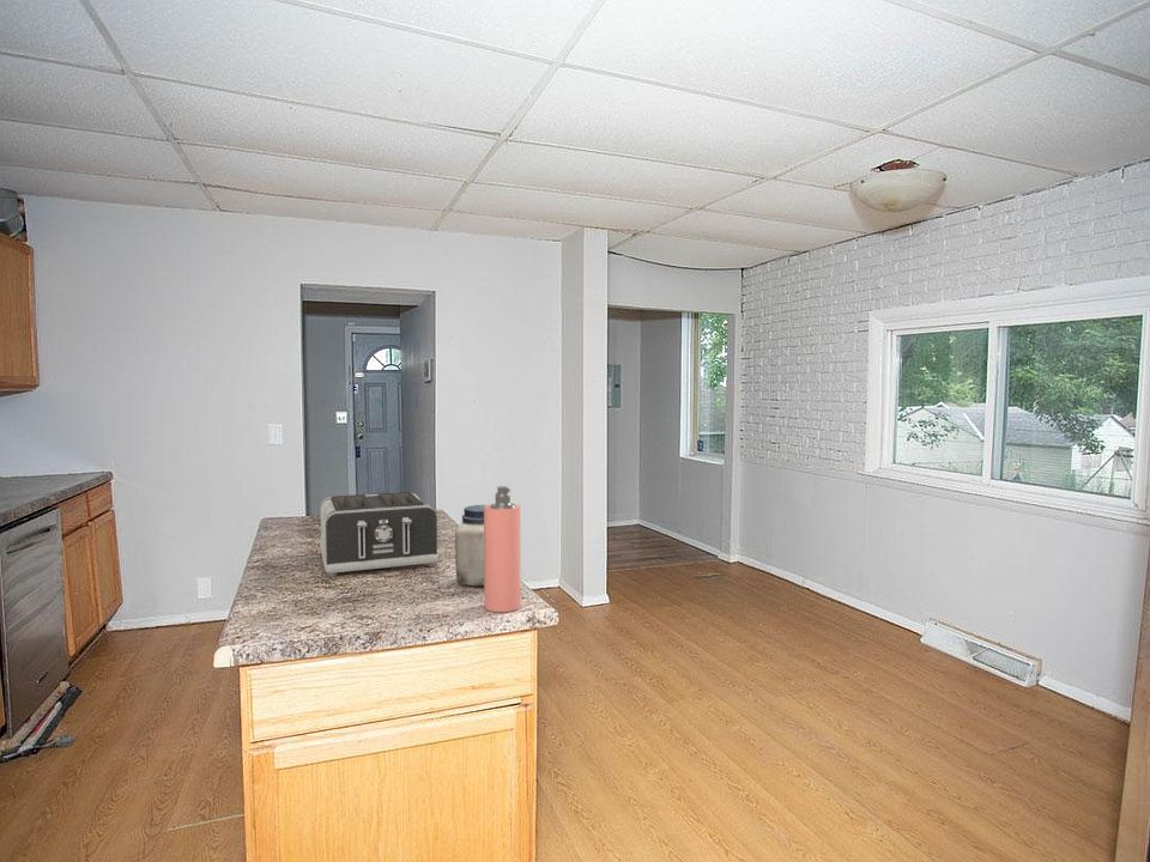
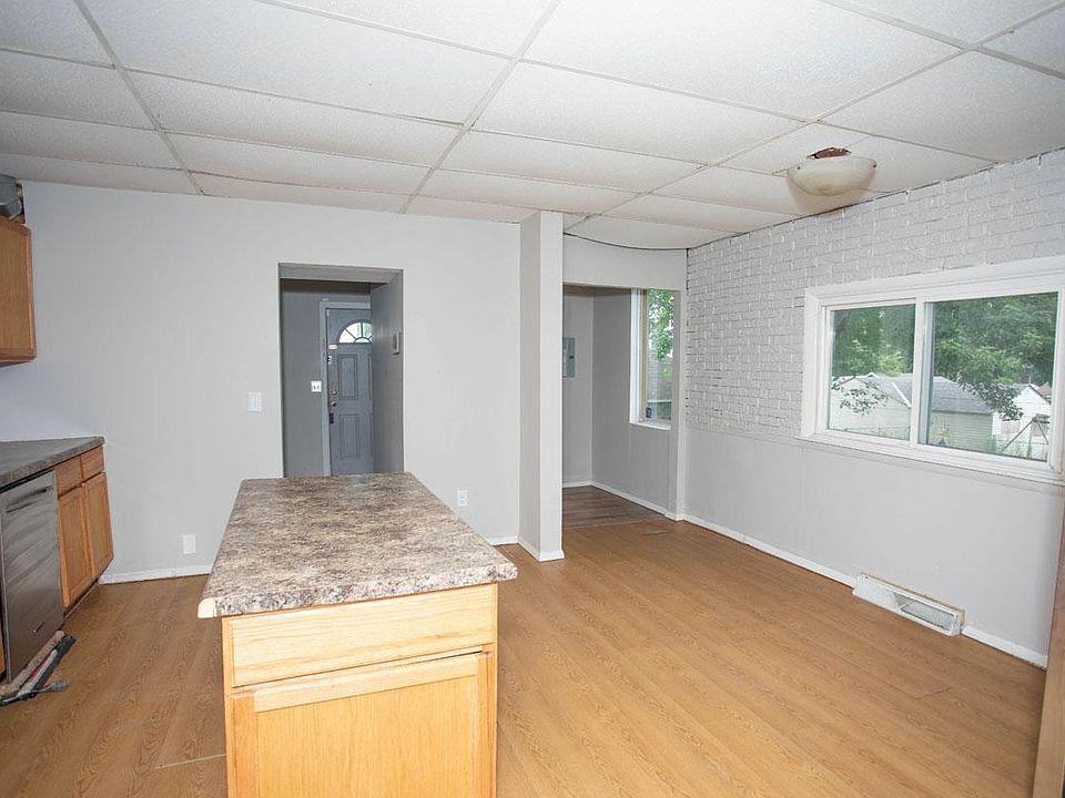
- toaster [319,491,440,578]
- spray bottle [483,485,522,613]
- jar [454,504,486,587]
